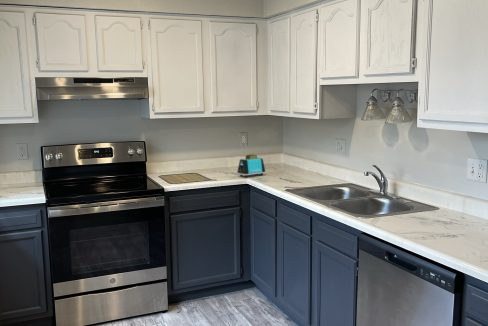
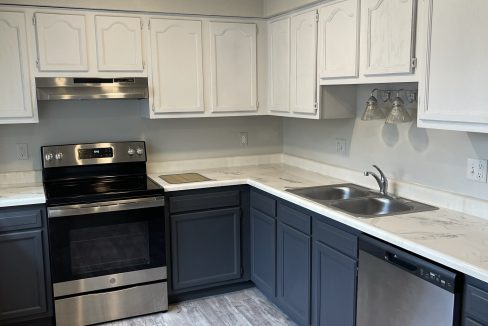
- toaster [237,154,266,178]
